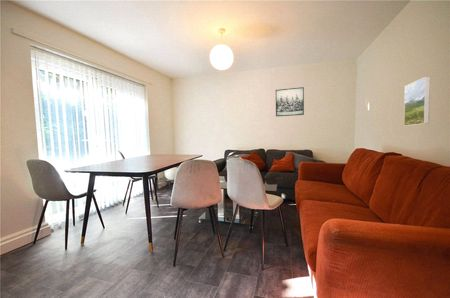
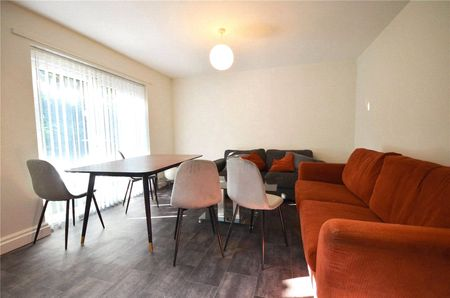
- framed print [403,75,431,127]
- wall art [275,86,305,117]
